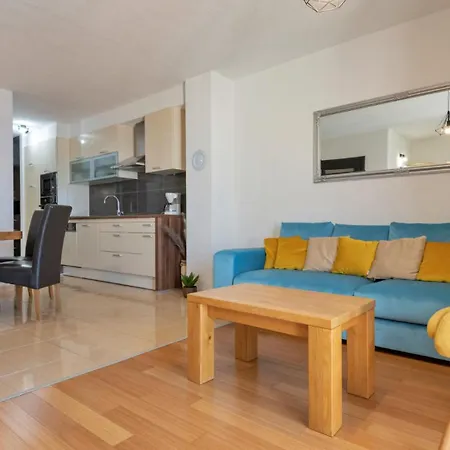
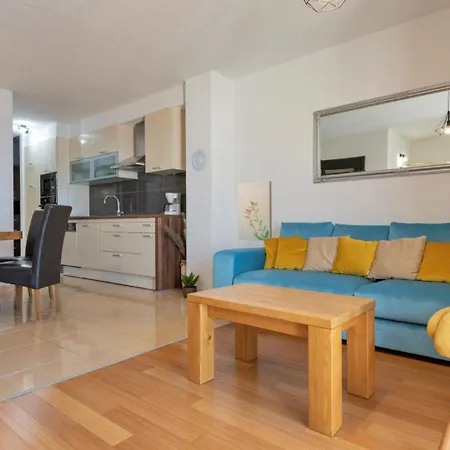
+ wall art [237,180,273,241]
